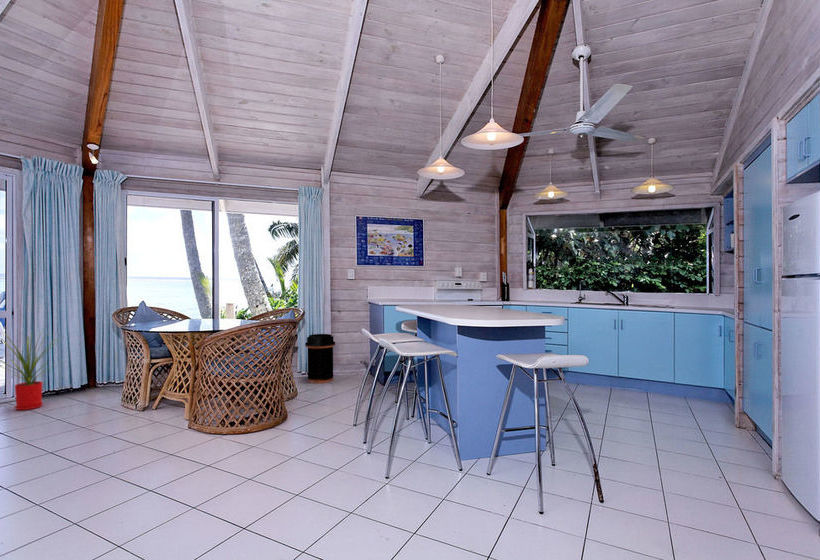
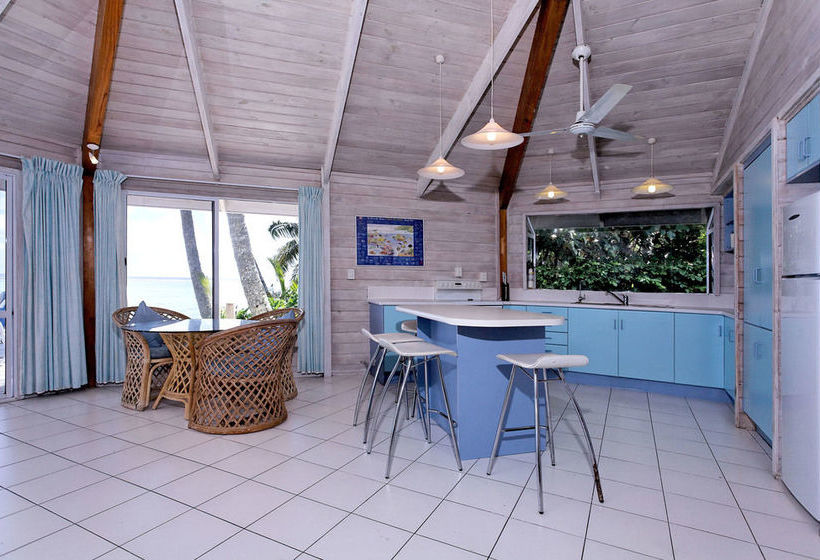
- house plant [0,329,64,411]
- trash can [304,333,336,384]
